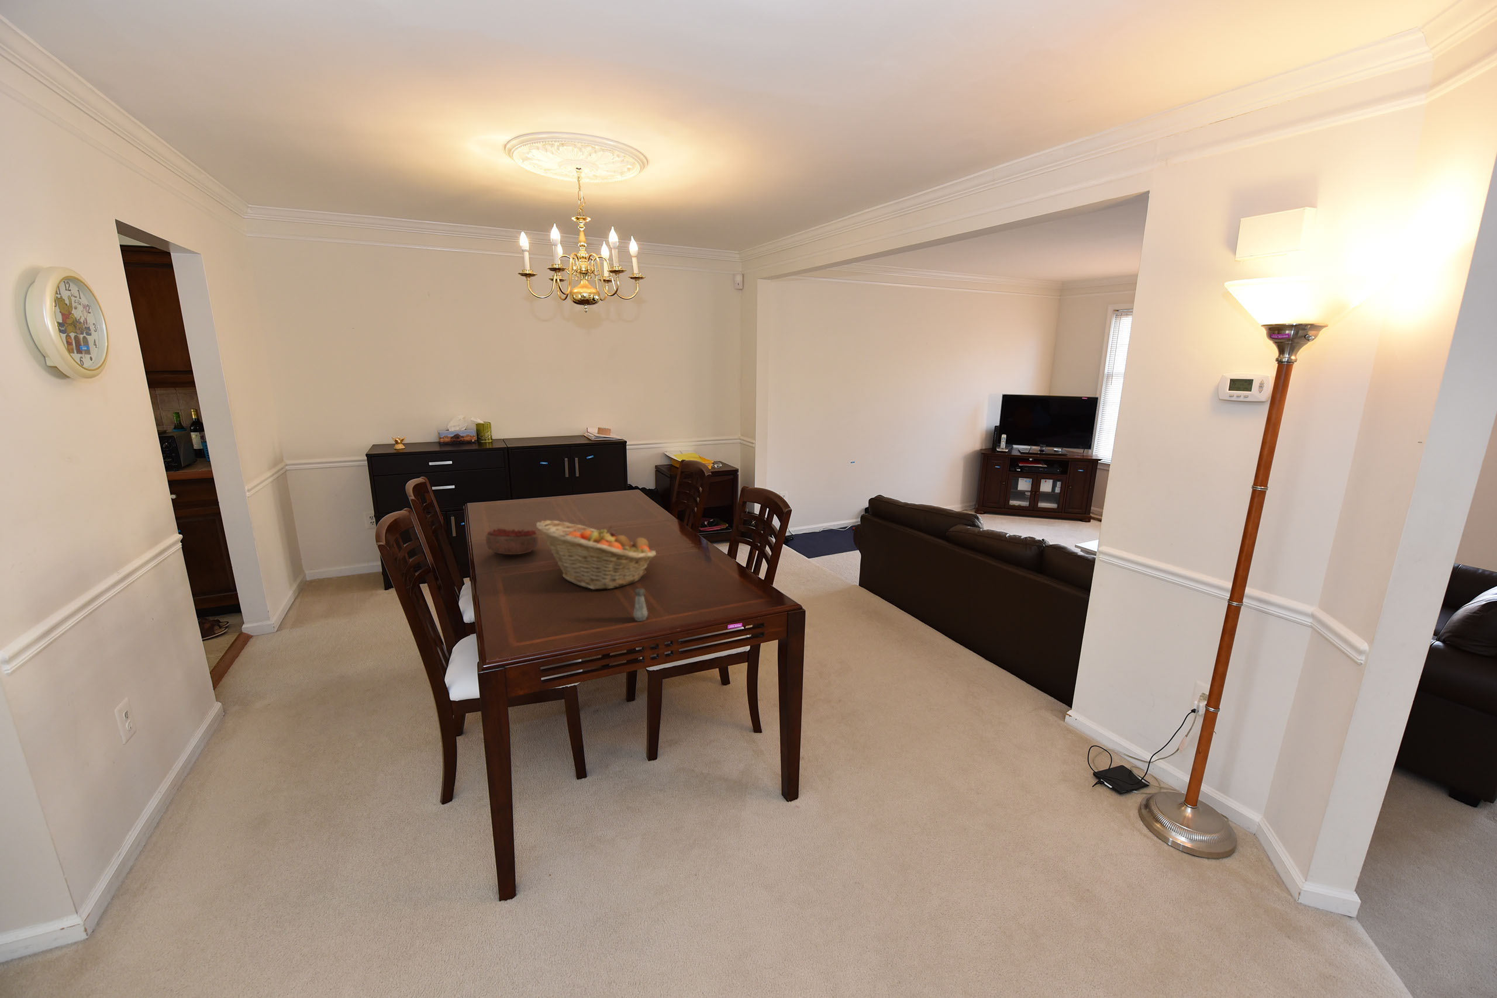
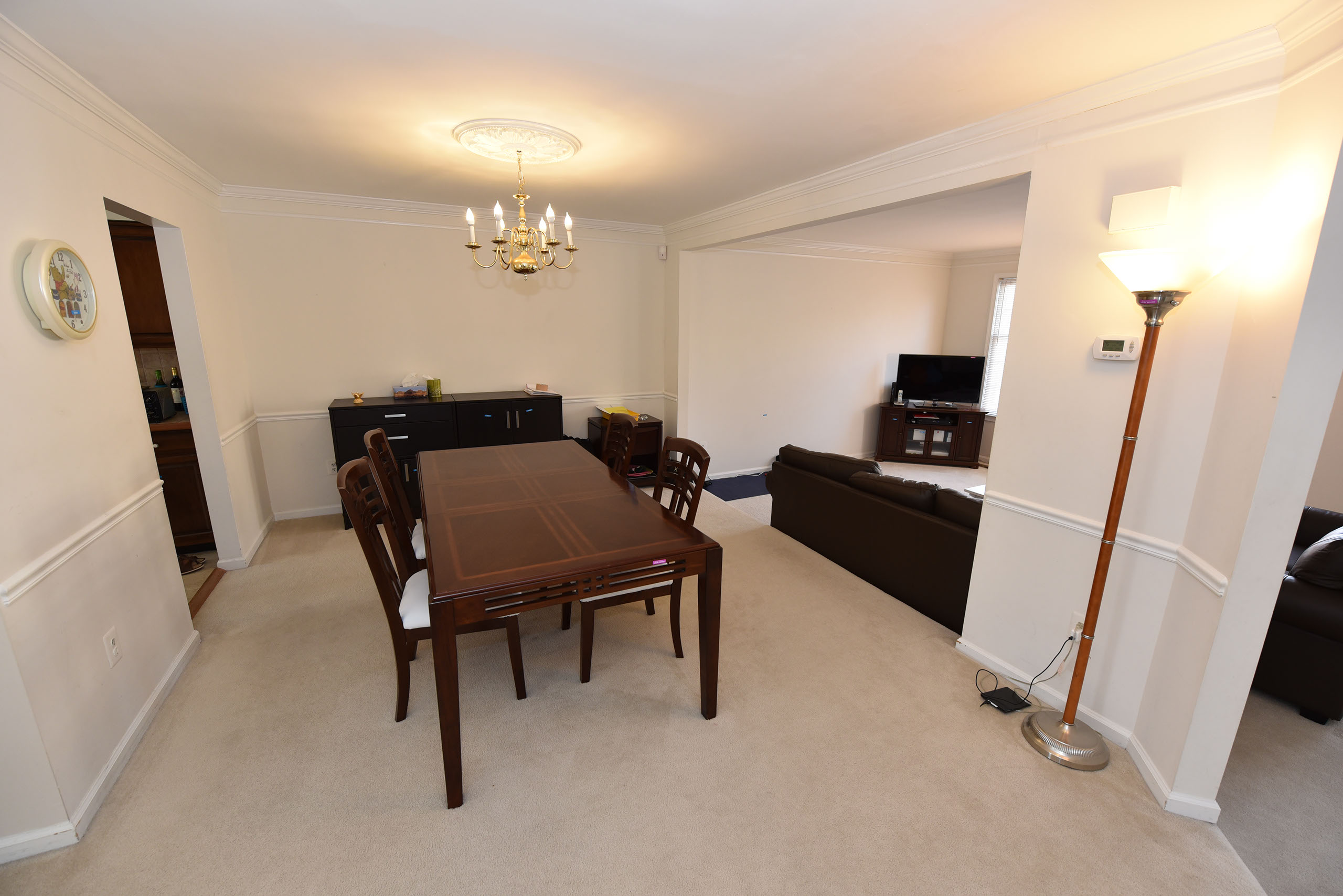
- salt shaker [633,588,648,622]
- fruit basket [536,519,658,590]
- decorative bowl [485,528,539,555]
